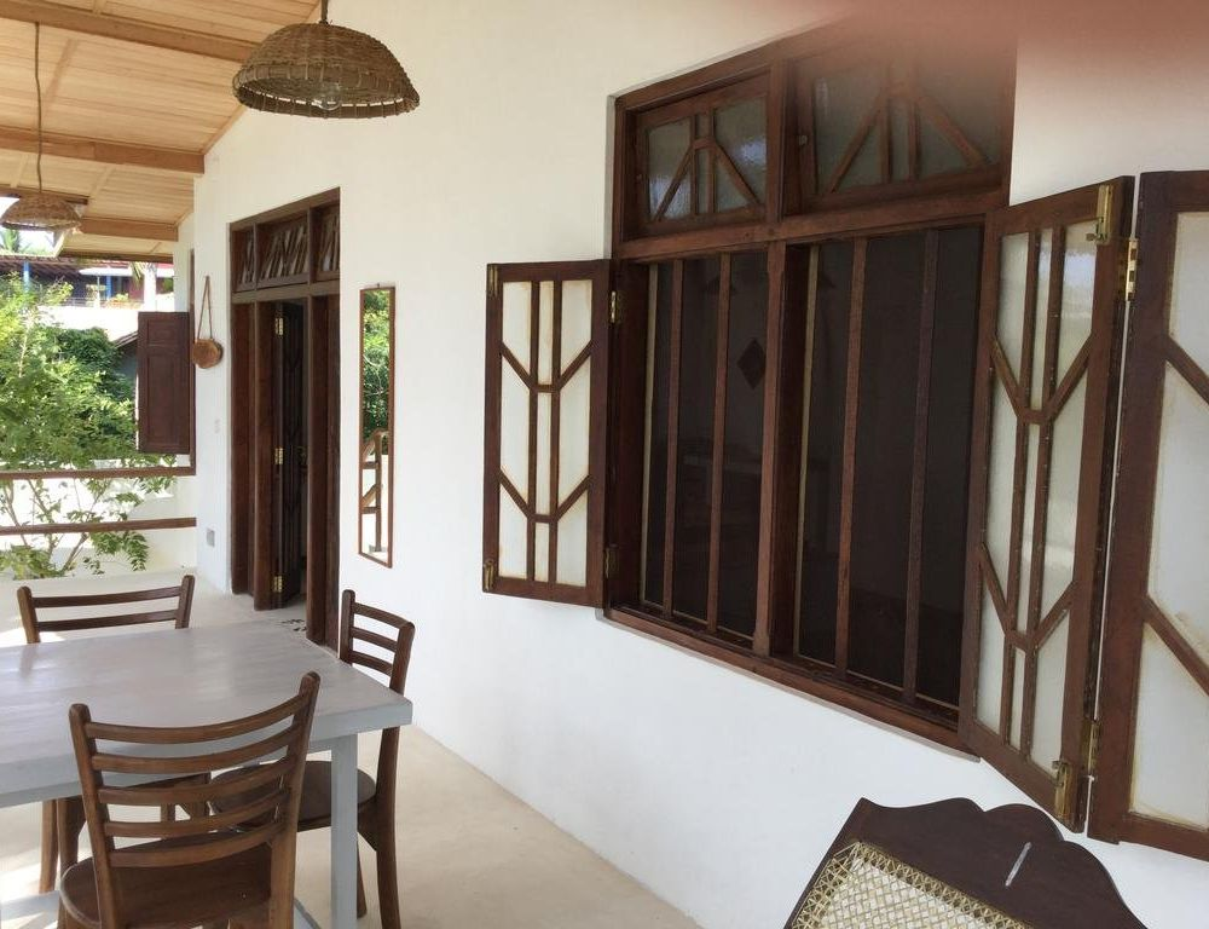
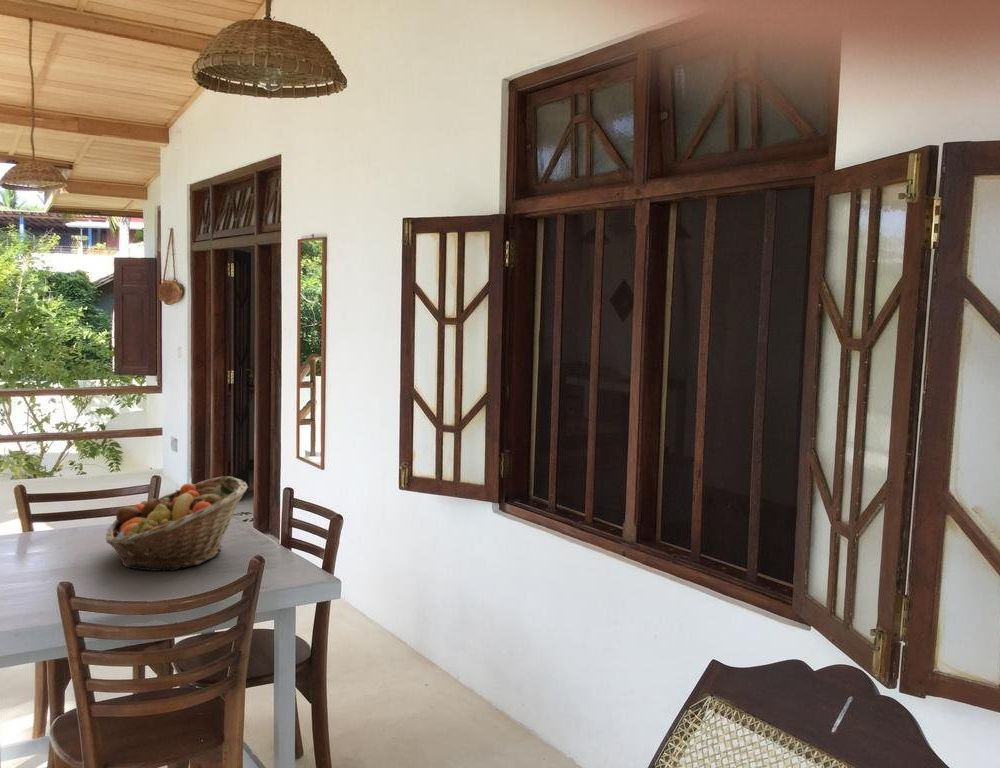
+ fruit basket [105,475,249,572]
